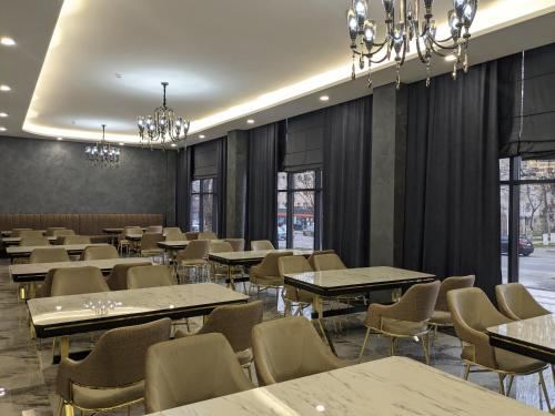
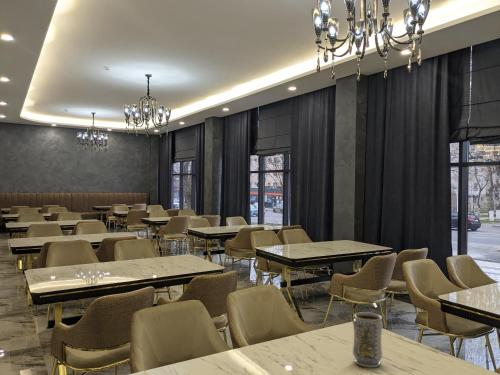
+ vase [352,311,384,368]
